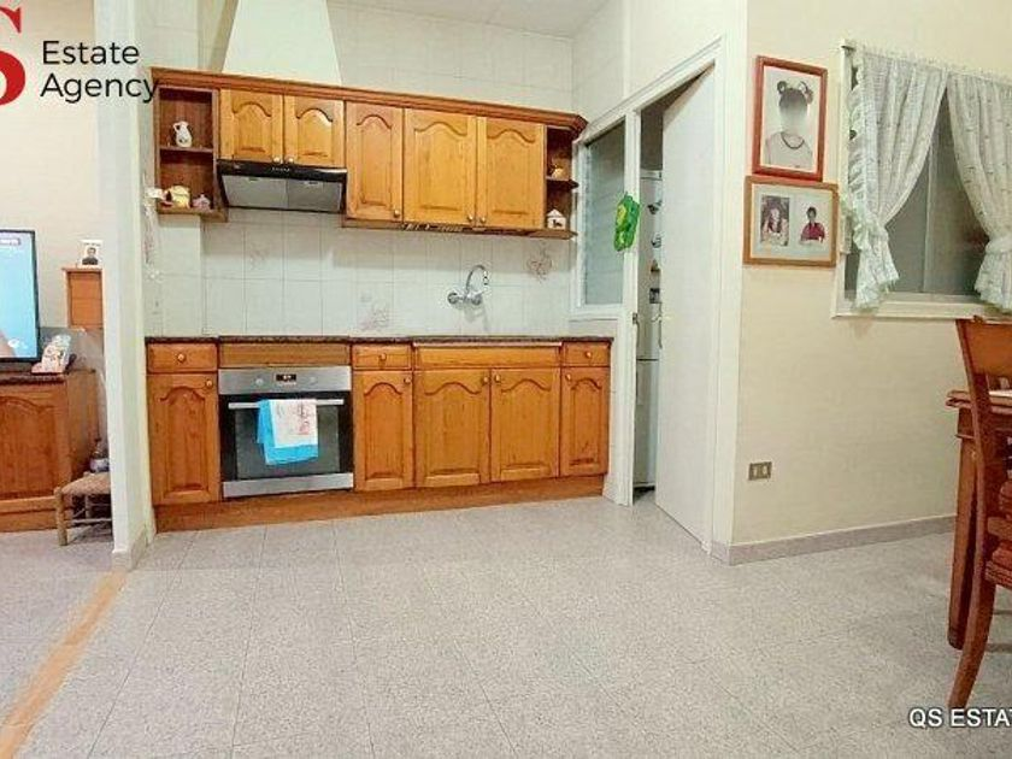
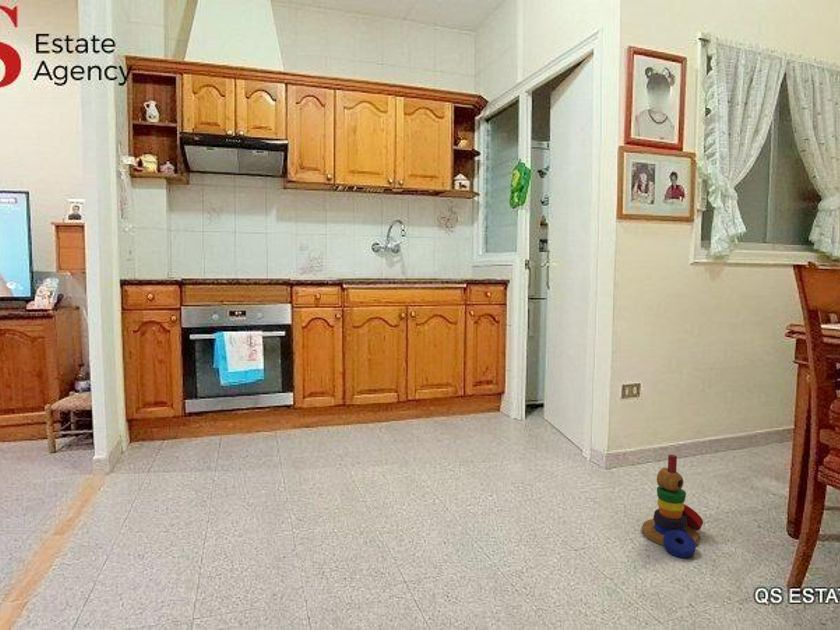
+ stacking toy [641,454,704,559]
